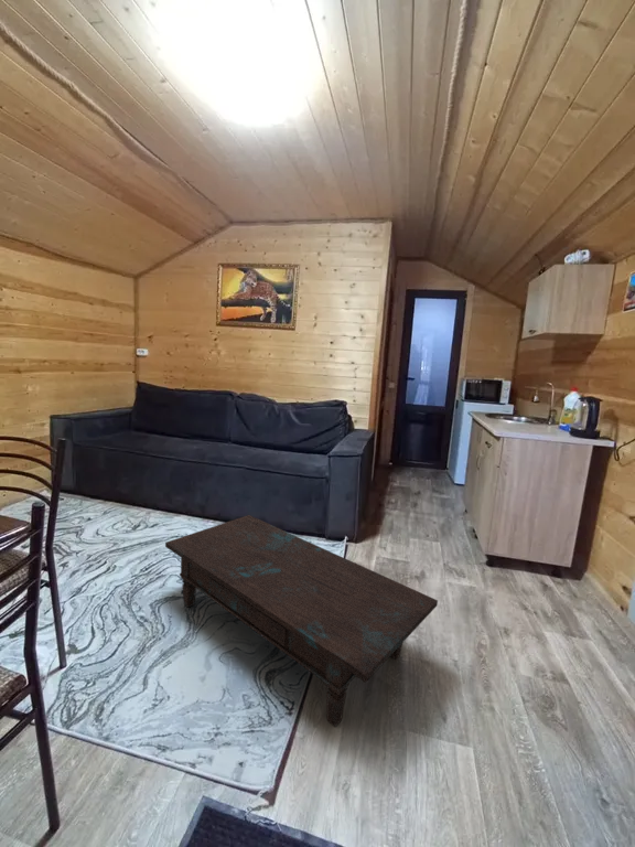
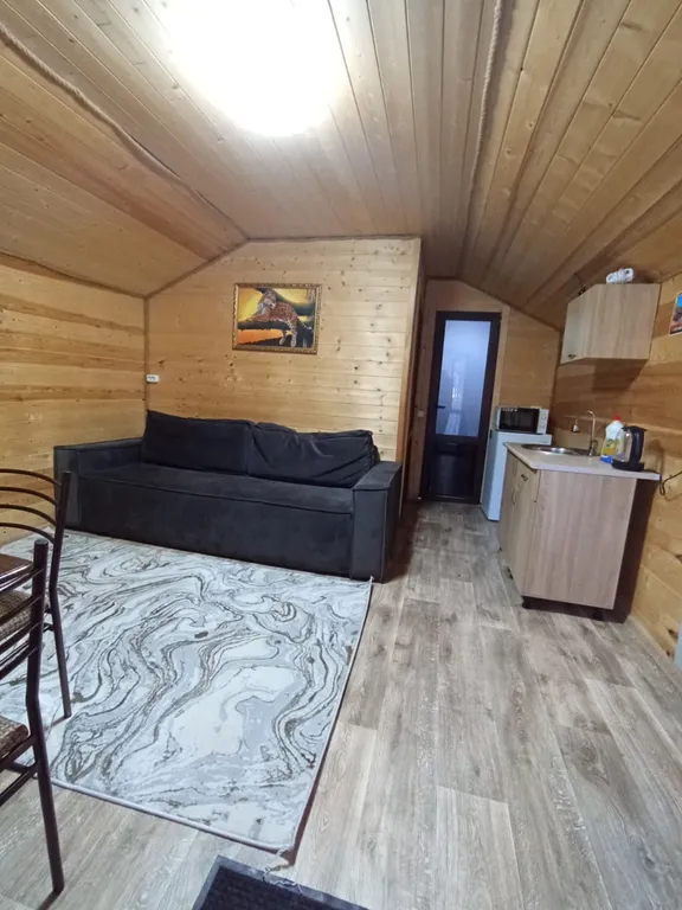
- coffee table [164,514,439,728]
